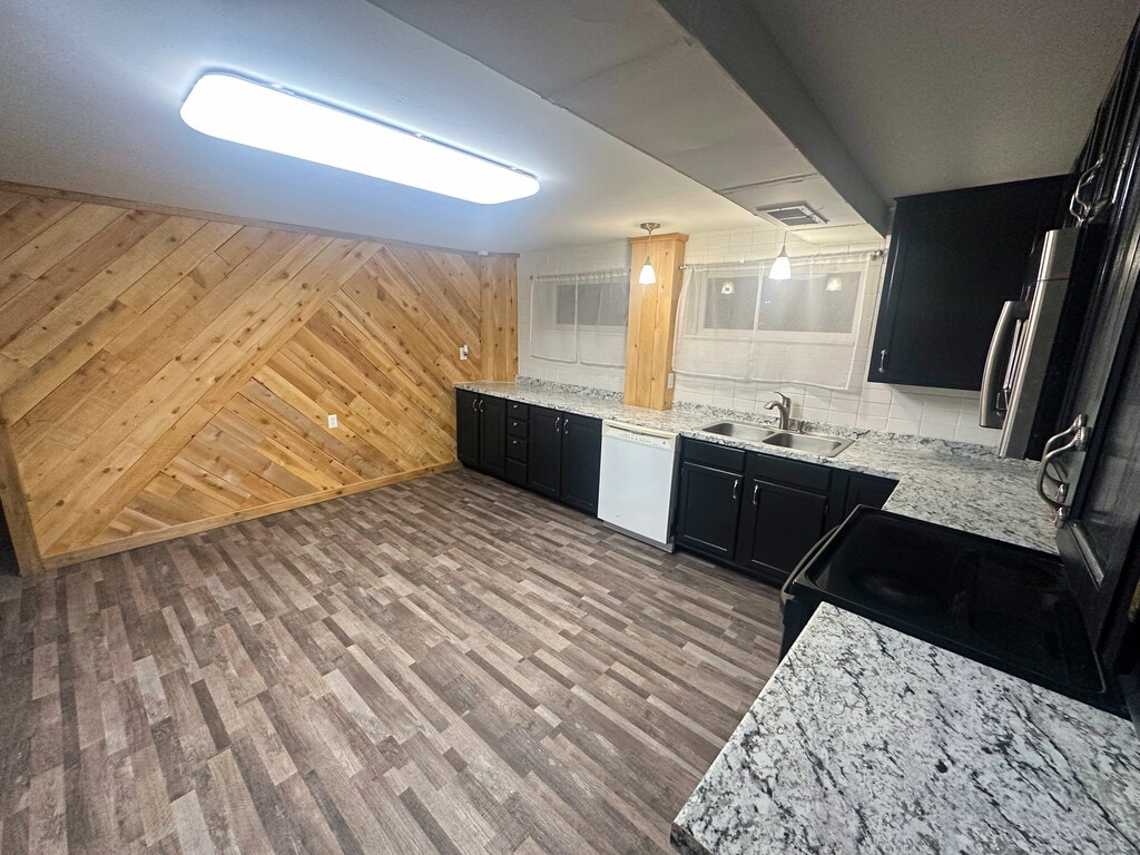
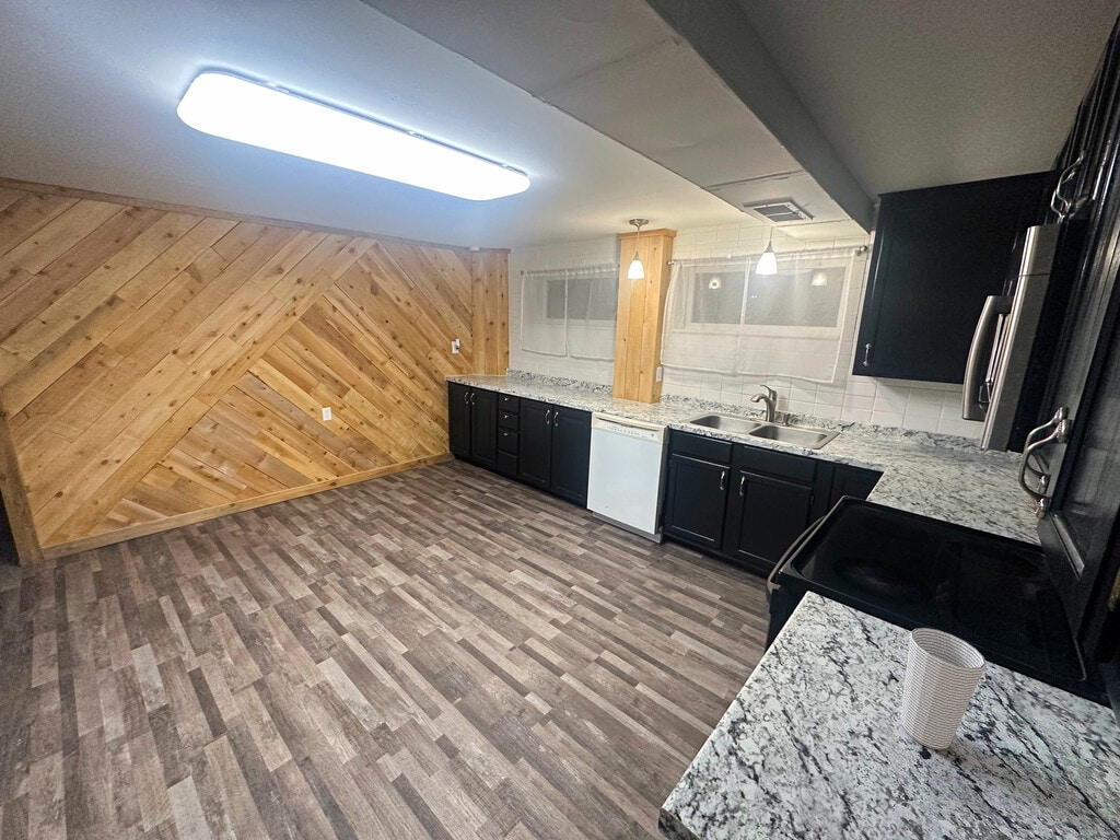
+ cup [900,627,988,751]
